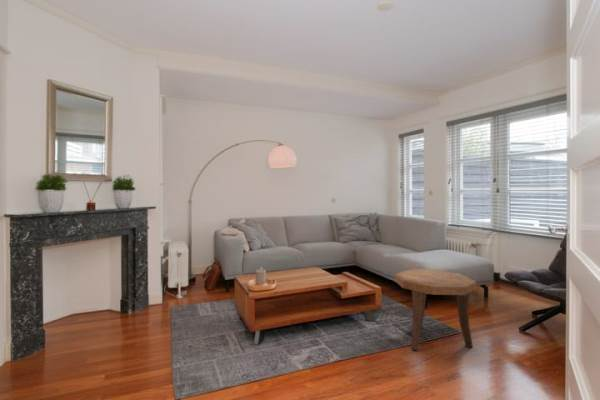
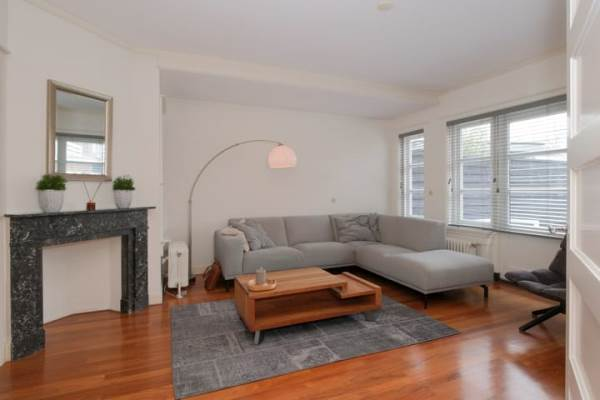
- side table [394,268,478,351]
